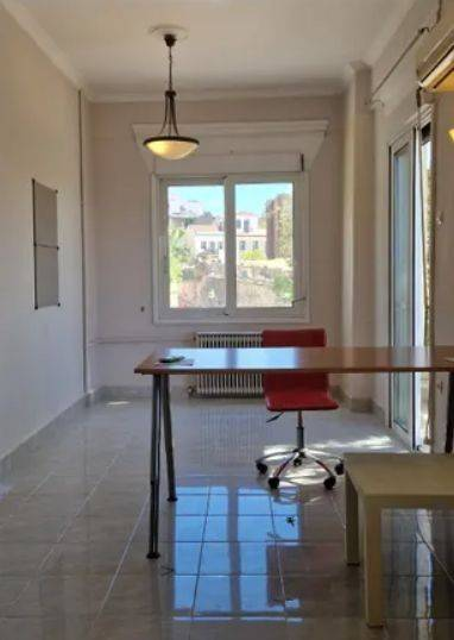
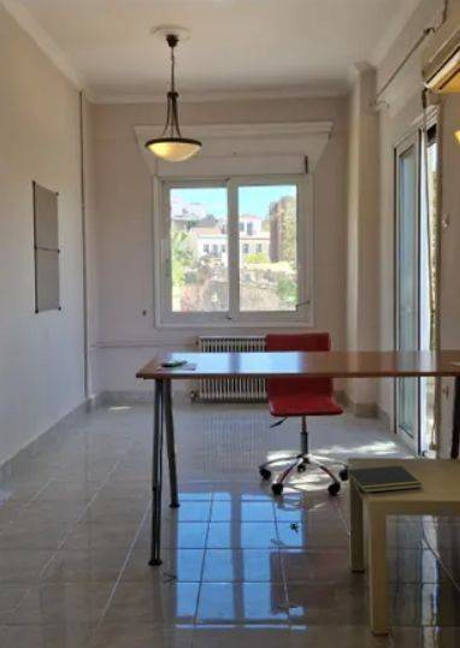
+ notepad [344,465,423,494]
